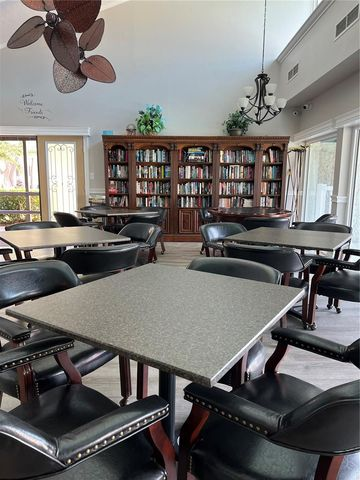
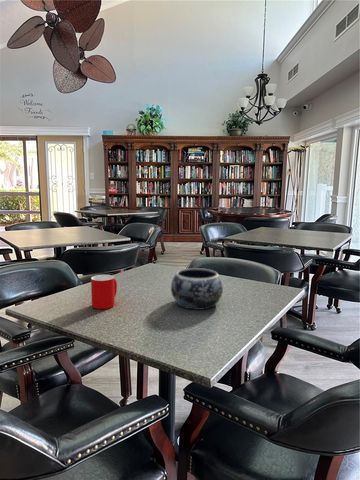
+ cup [90,274,118,310]
+ decorative bowl [170,267,224,311]
